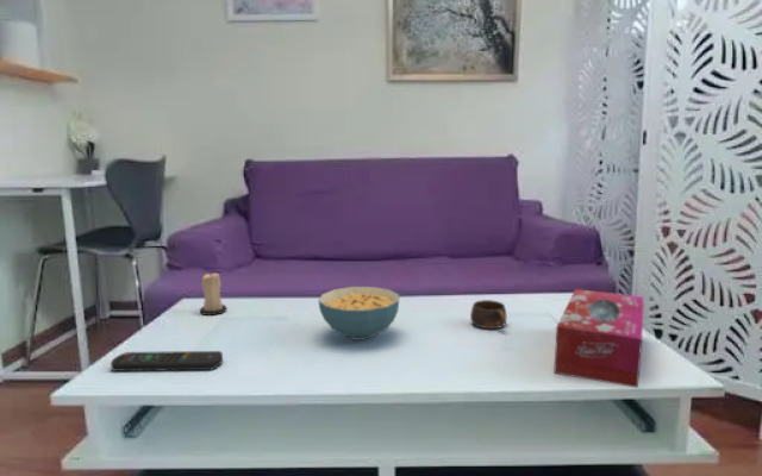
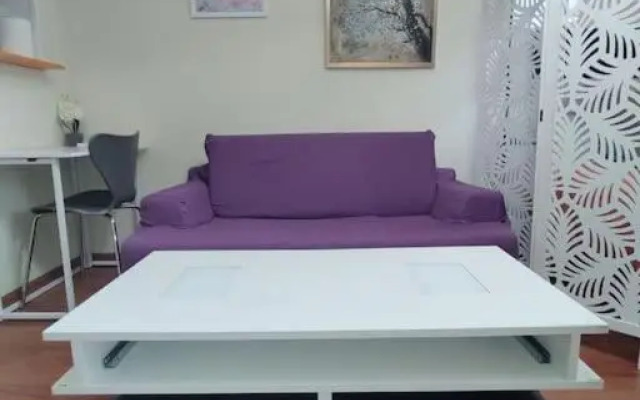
- candle [199,270,227,317]
- cereal bowl [317,286,400,342]
- remote control [110,350,224,372]
- tissue box [552,288,645,389]
- cup [469,299,508,330]
